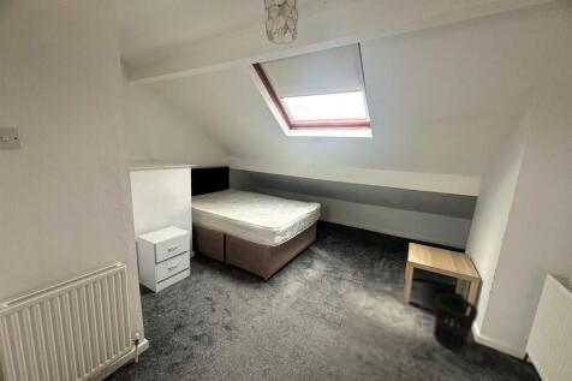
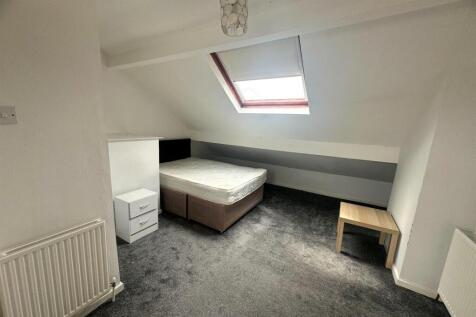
- wastebasket [433,292,479,352]
